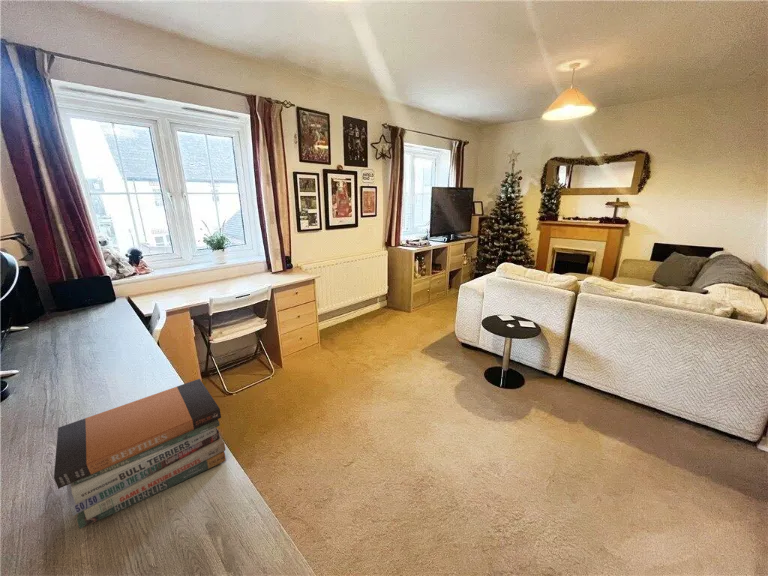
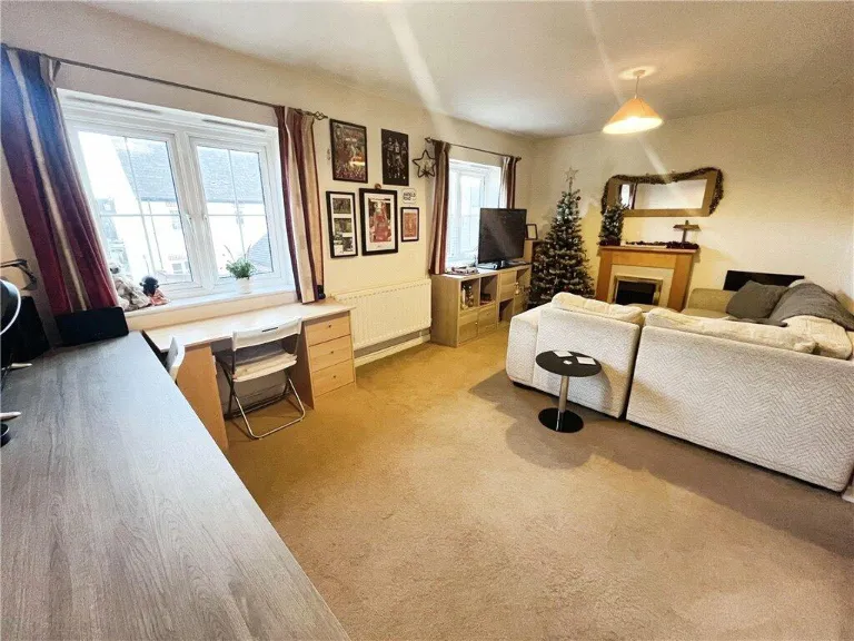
- book stack [53,378,227,529]
